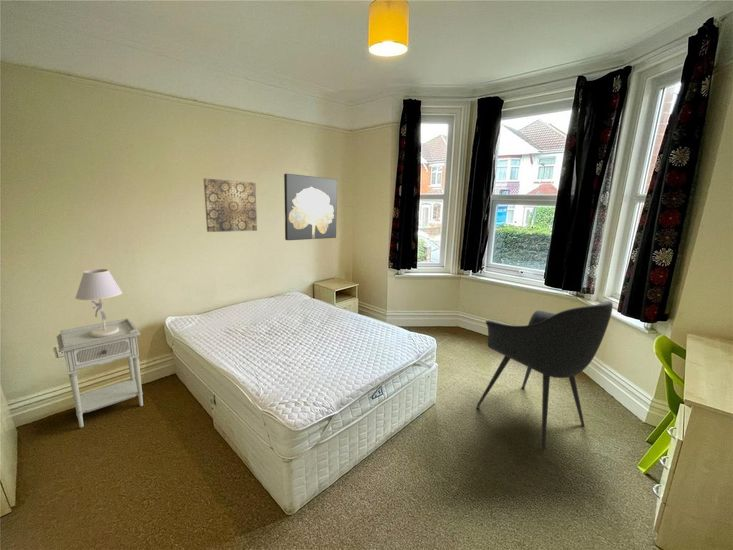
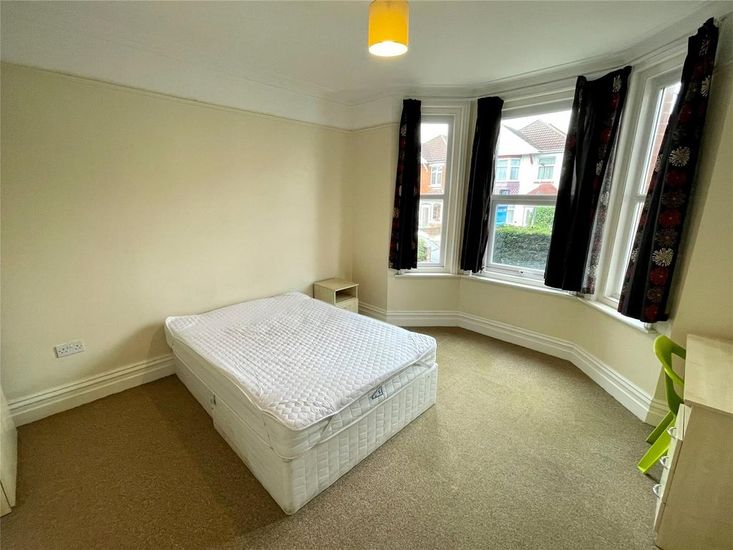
- armchair [476,300,614,450]
- wall art [203,178,258,233]
- table lamp [74,268,123,337]
- nightstand [56,318,144,428]
- wall art [283,173,338,241]
